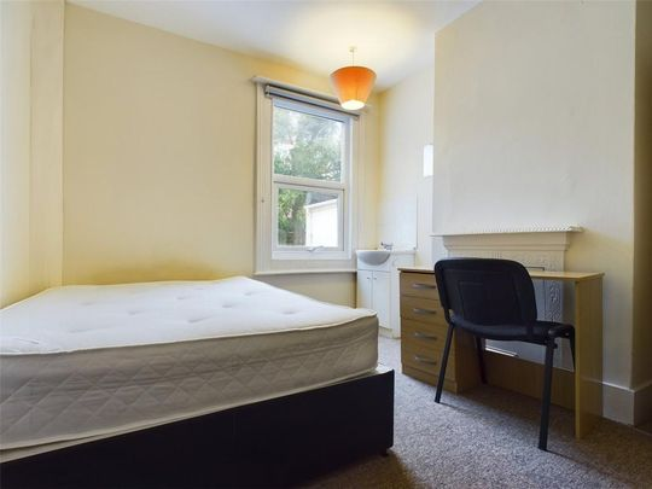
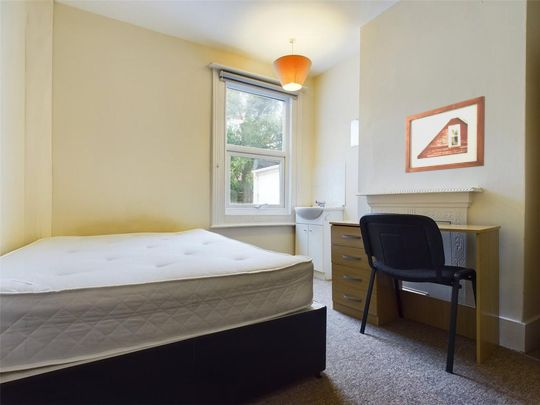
+ picture frame [404,95,486,174]
